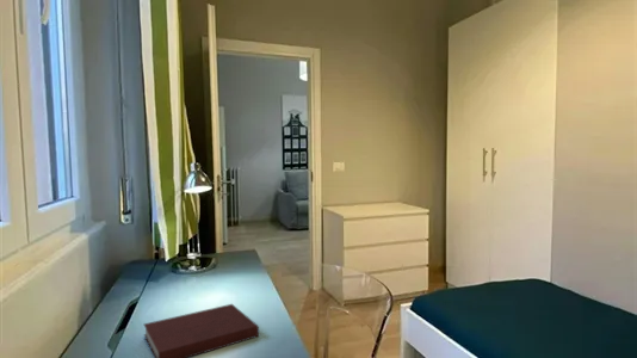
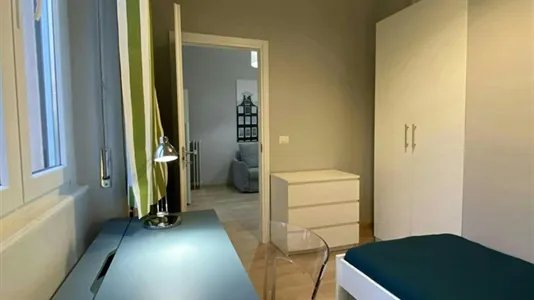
- notebook [143,303,260,358]
